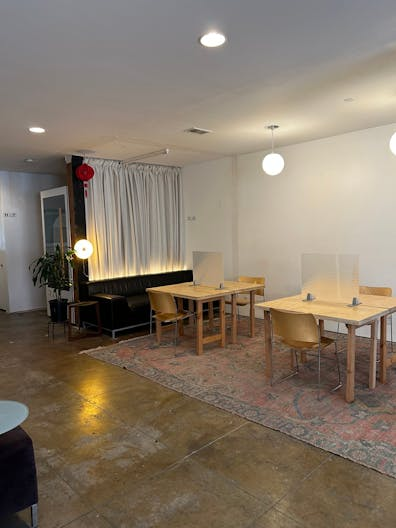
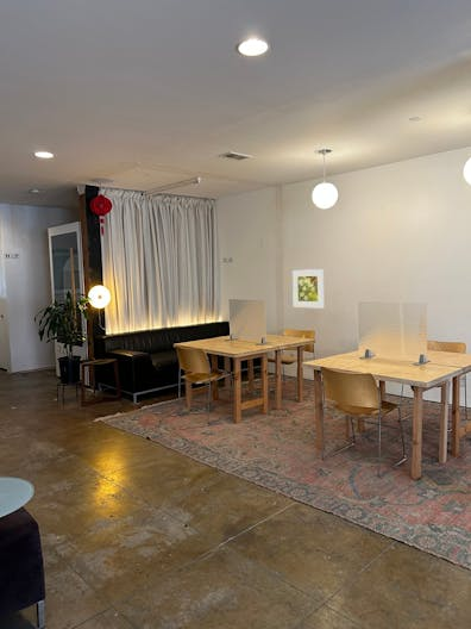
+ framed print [291,268,325,309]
